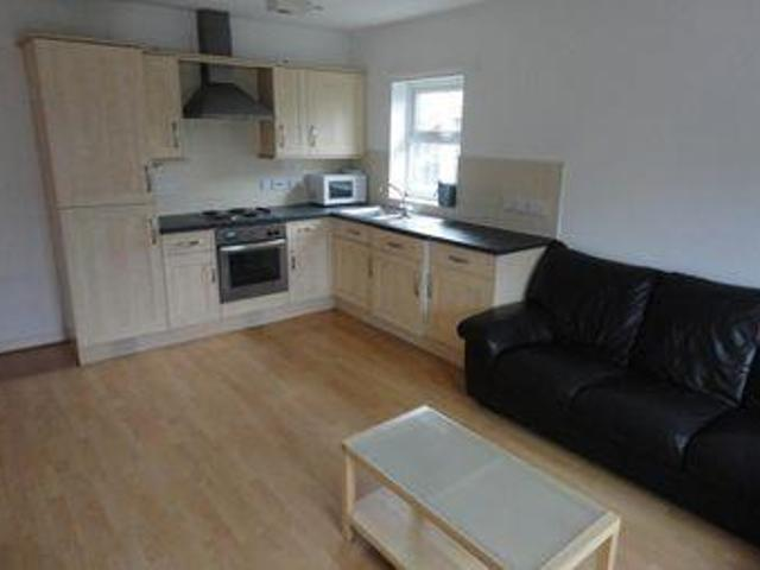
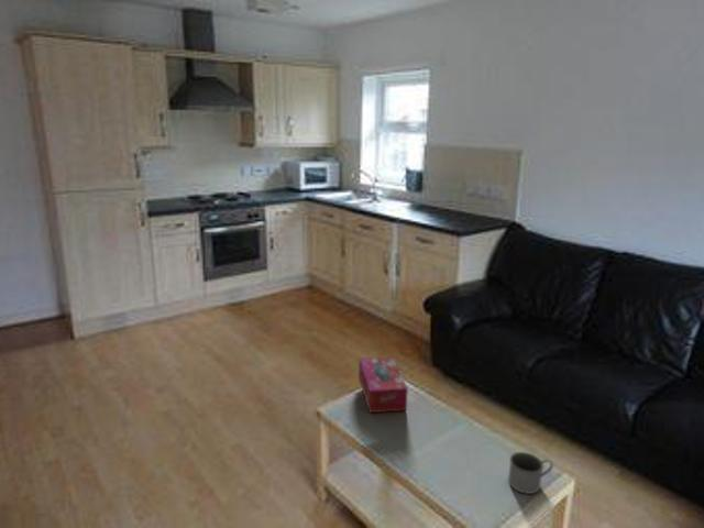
+ tissue box [358,355,409,414]
+ mug [507,451,554,495]
